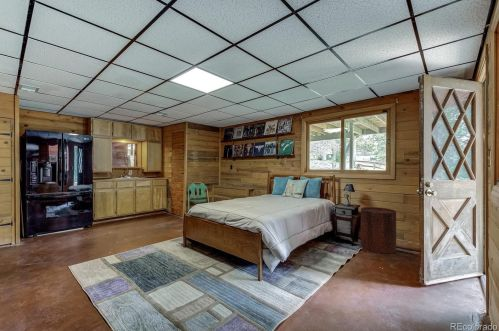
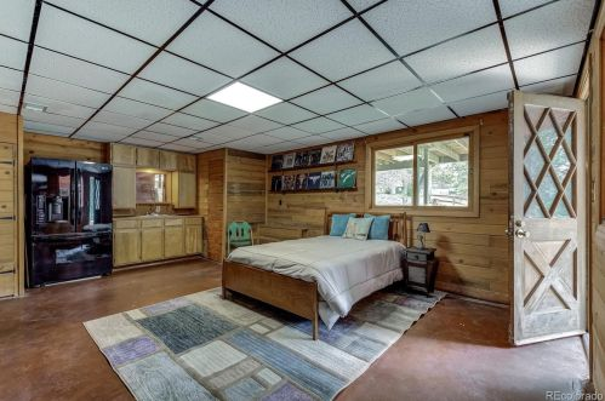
- trash can [360,206,397,255]
